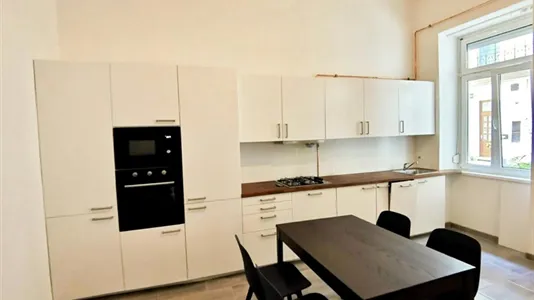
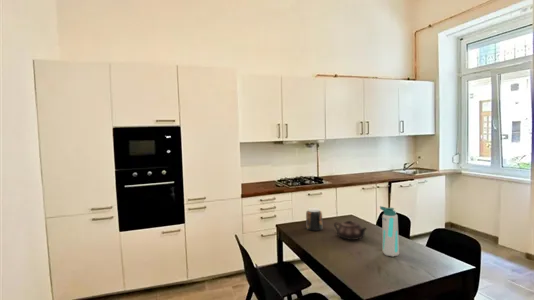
+ jar [305,207,324,232]
+ water bottle [379,205,400,258]
+ teapot [333,220,367,241]
